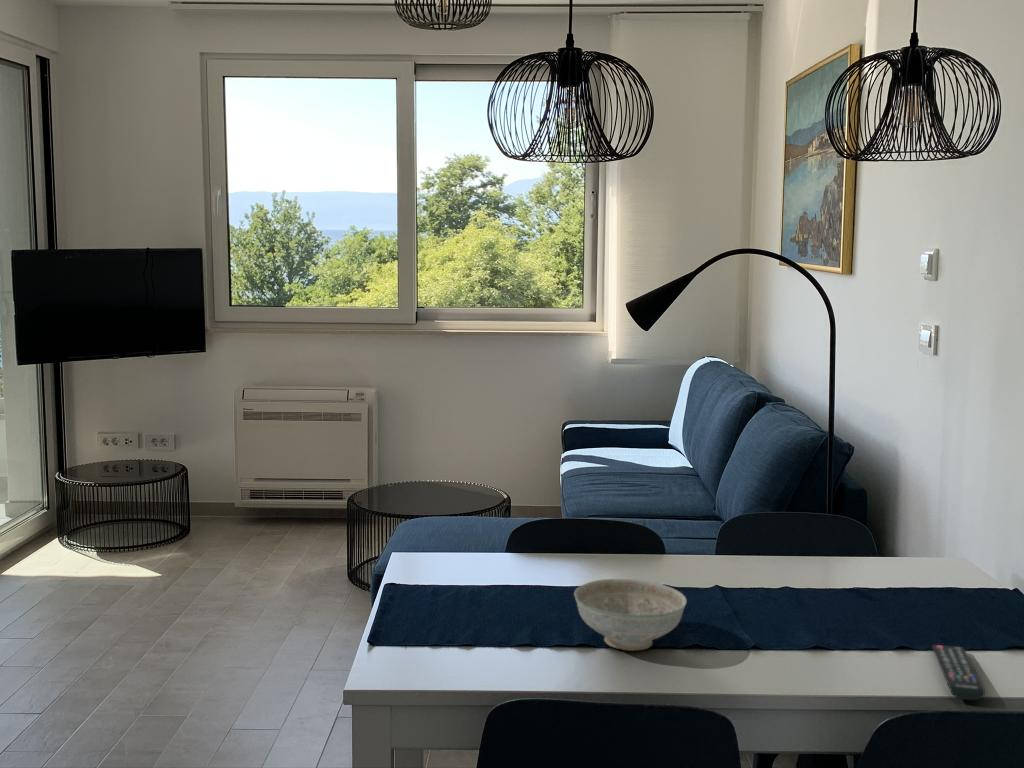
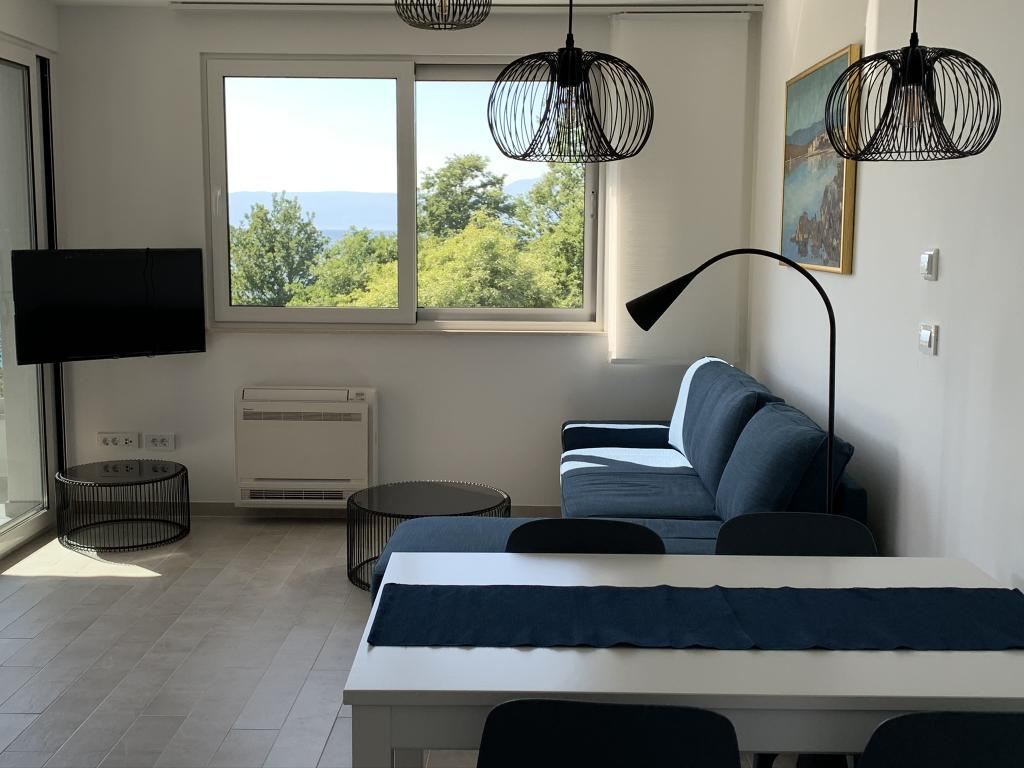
- decorative bowl [573,578,688,652]
- remote control [931,644,986,702]
